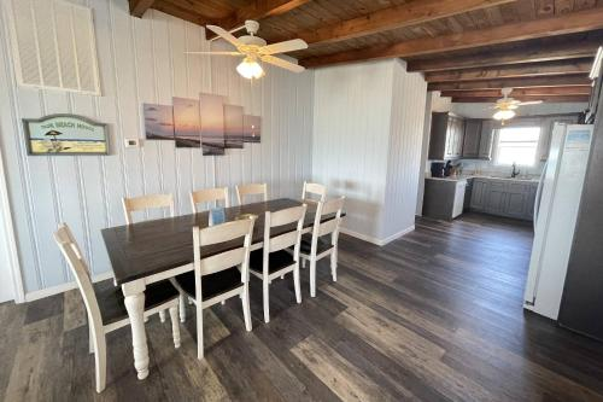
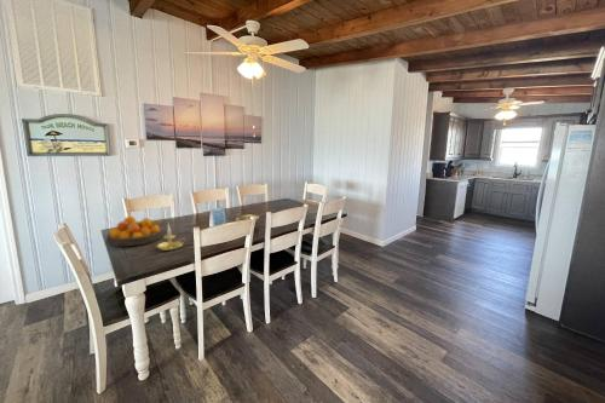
+ fruit bowl [105,215,163,247]
+ candle holder [155,221,184,252]
